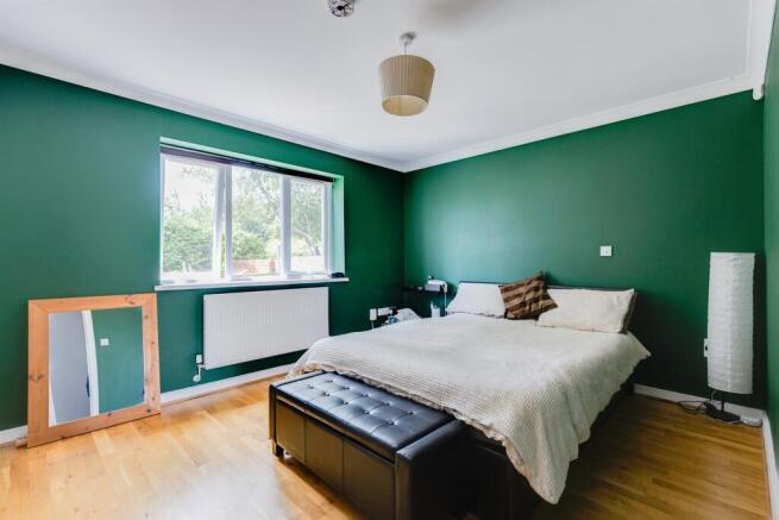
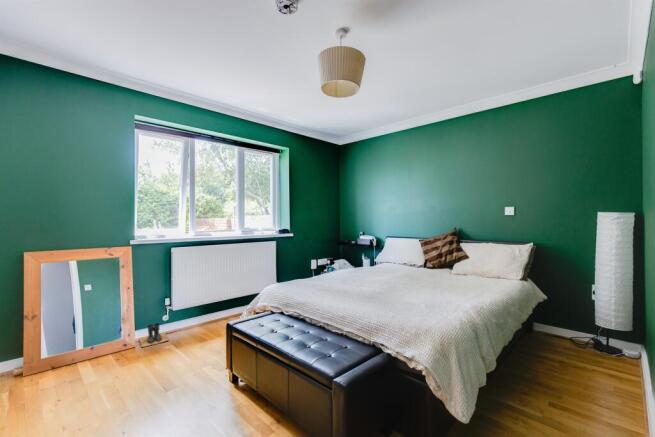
+ boots [138,322,170,348]
